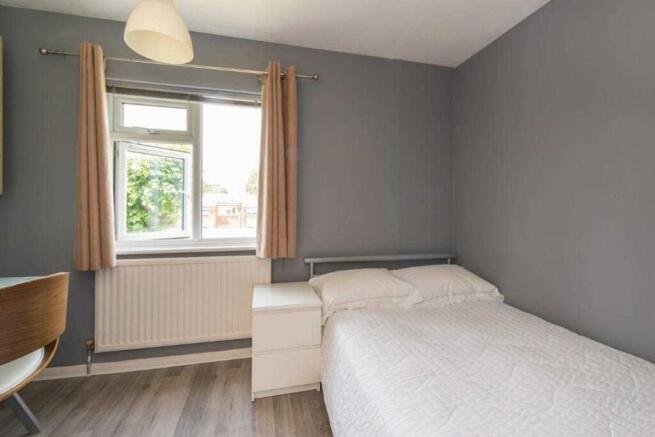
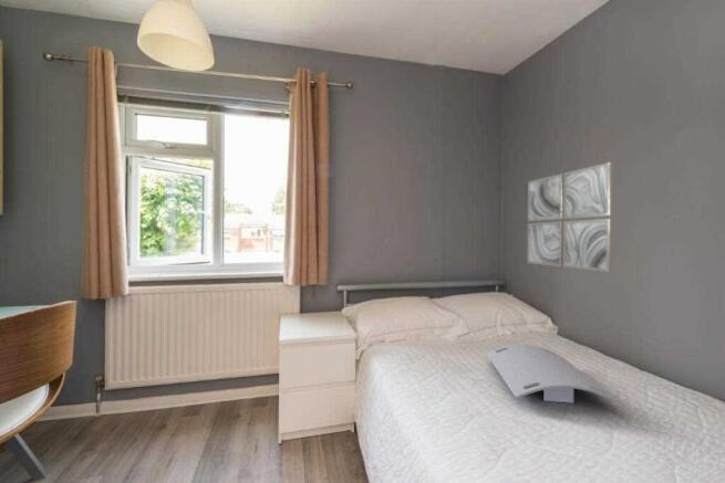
+ serving tray [485,344,626,408]
+ wall art [527,161,615,273]
